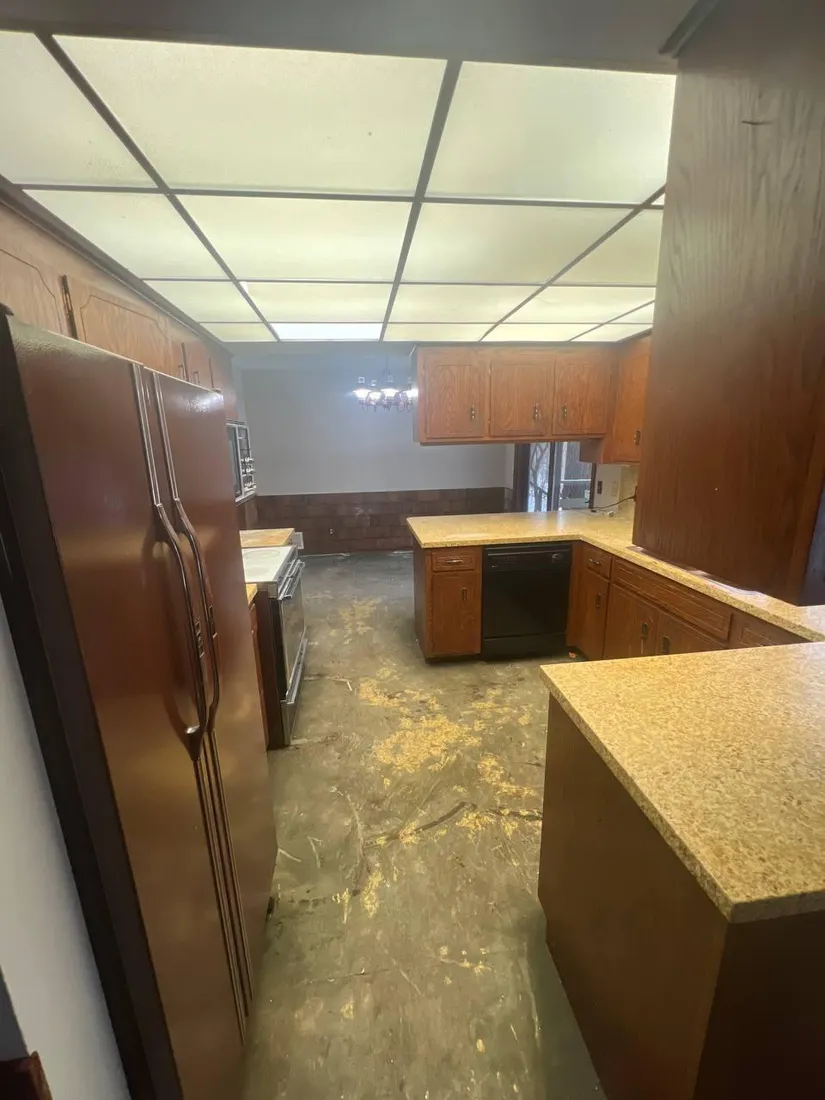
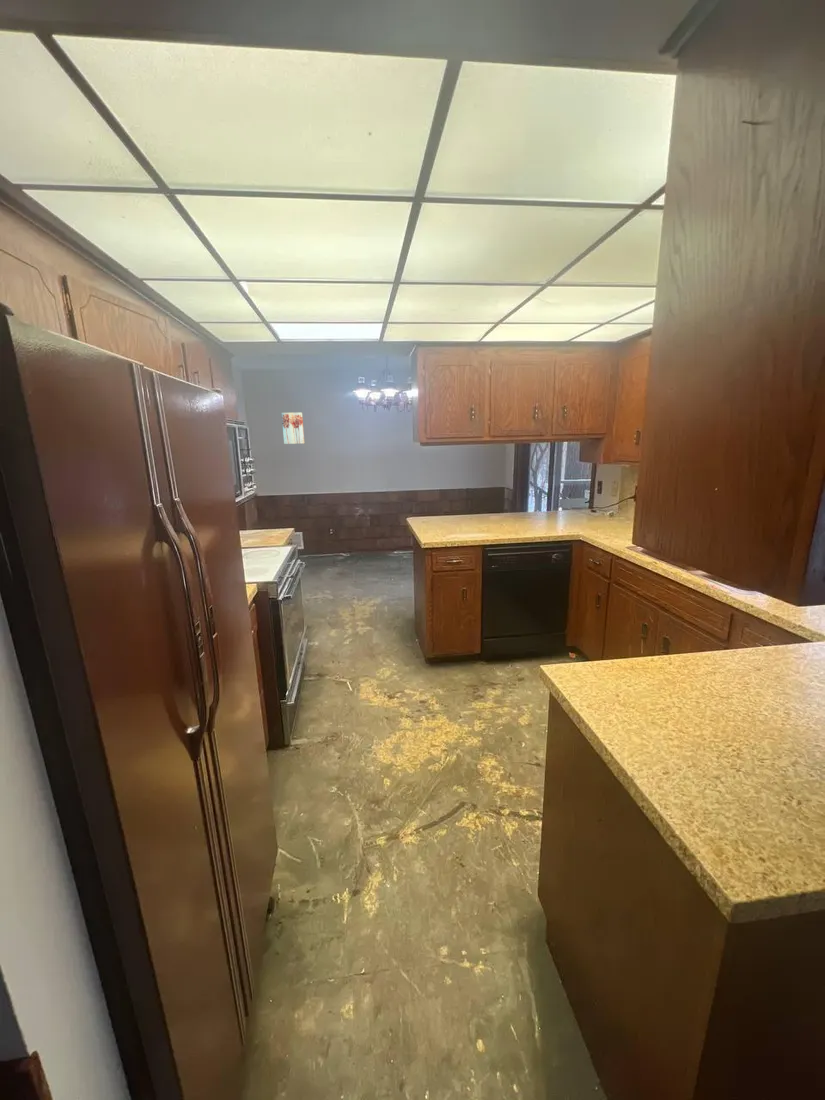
+ wall art [281,411,306,445]
